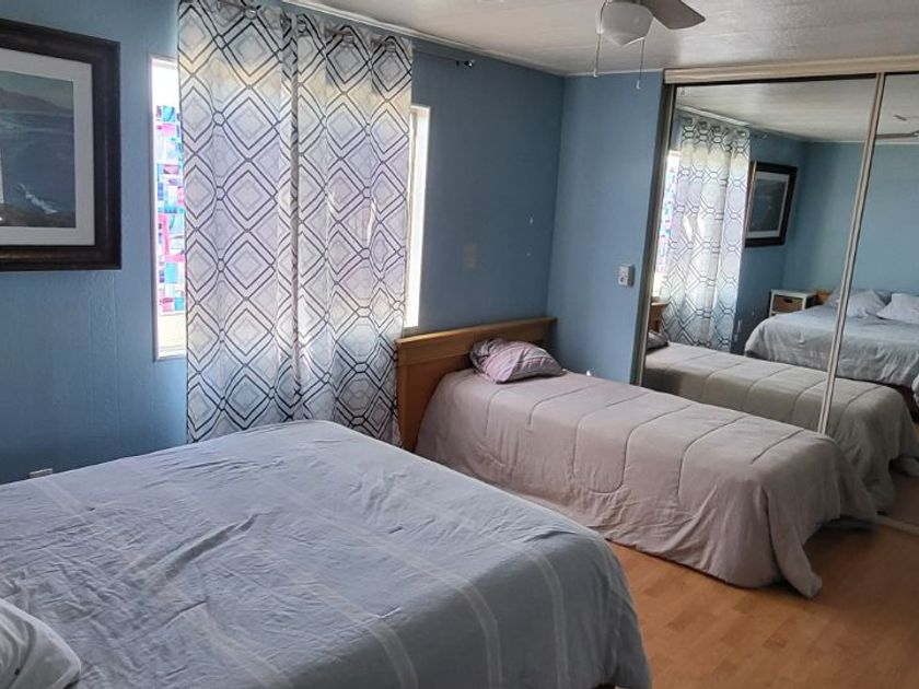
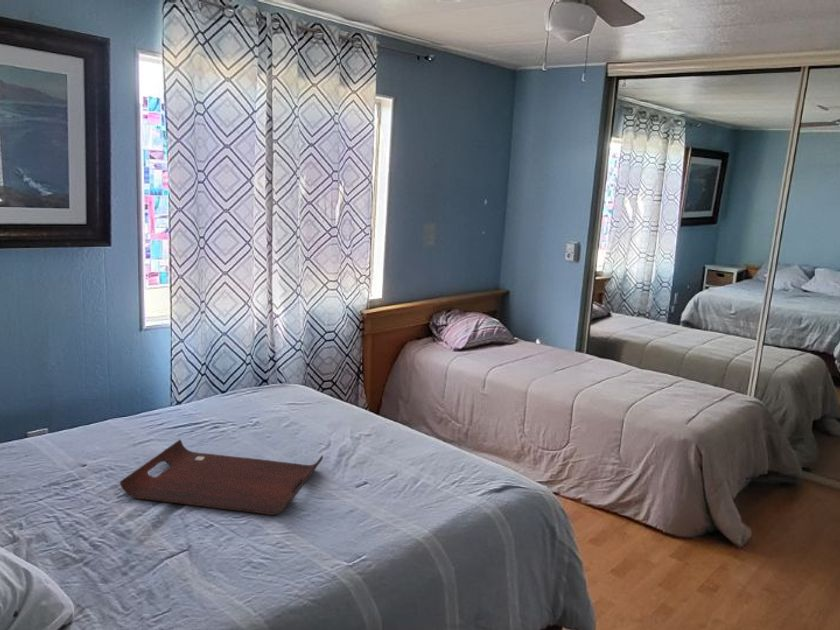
+ serving tray [119,439,324,516]
